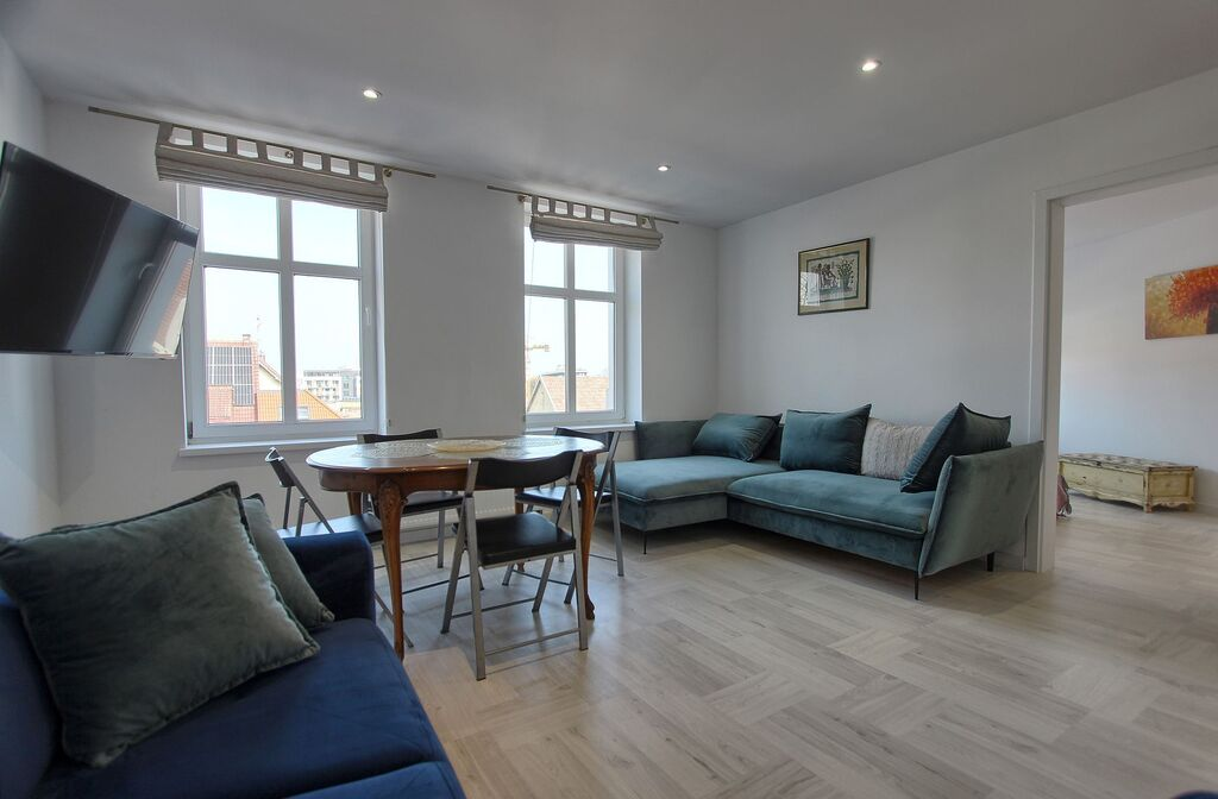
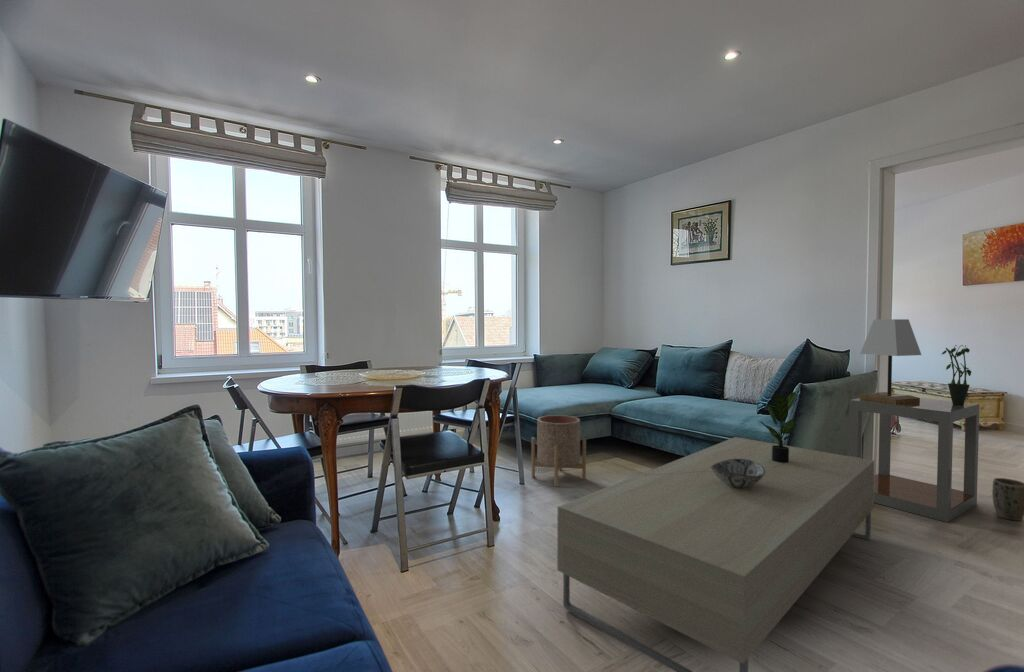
+ side table [848,397,980,523]
+ planter [531,414,587,488]
+ potted plant [758,390,798,463]
+ potted plant [940,344,972,405]
+ plant pot [991,477,1024,522]
+ lamp [859,318,922,404]
+ decorative bowl [711,459,765,488]
+ coffee table [556,436,875,672]
